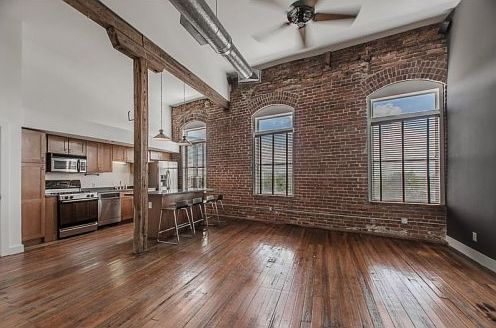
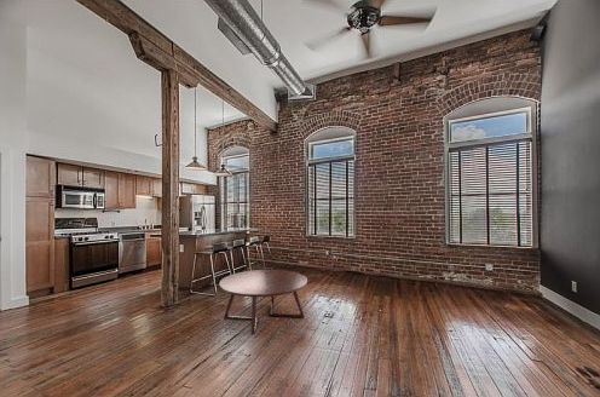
+ coffee table [218,269,308,335]
